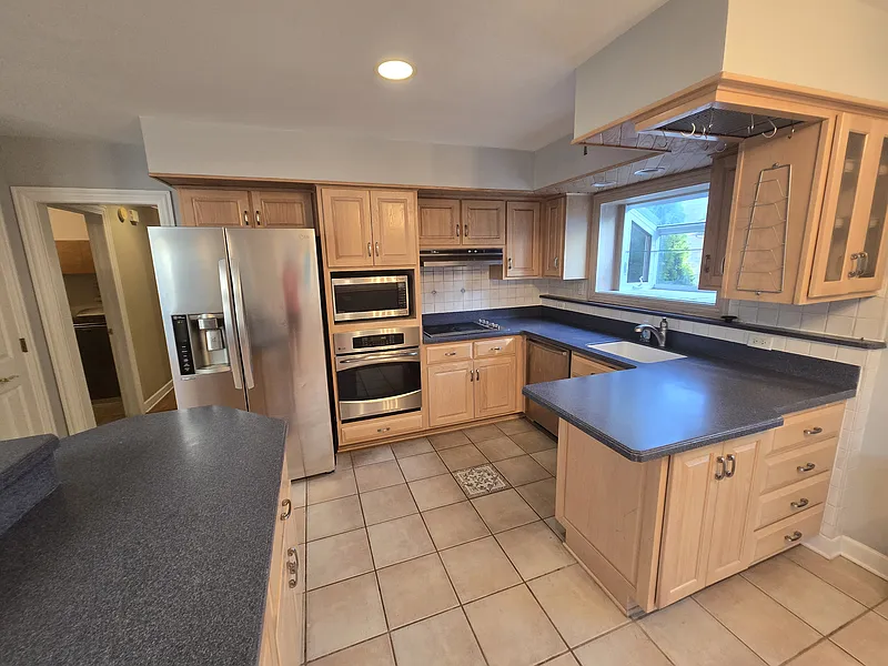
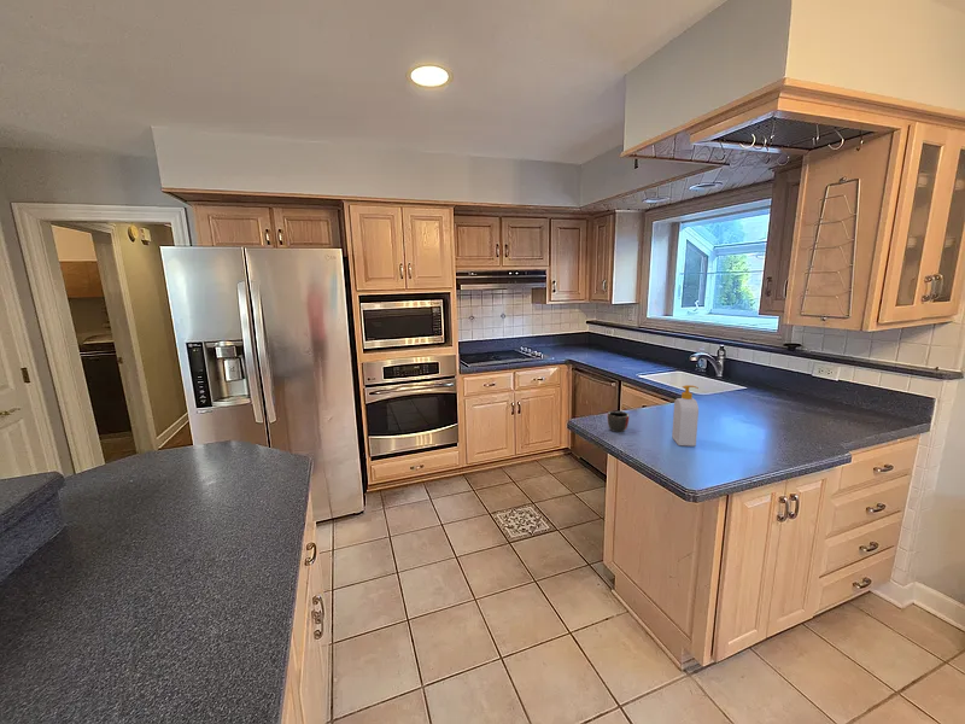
+ soap bottle [671,384,700,448]
+ mug [606,410,631,433]
